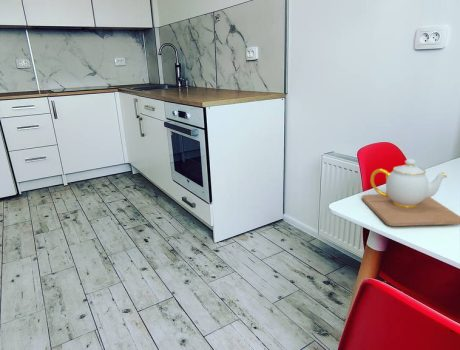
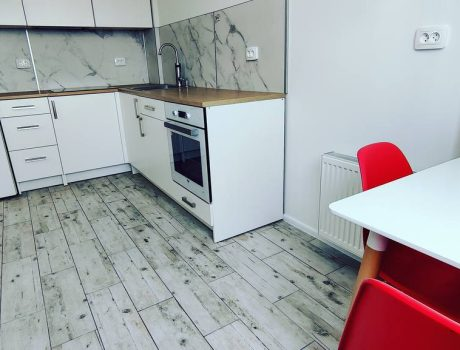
- teapot [361,158,460,227]
